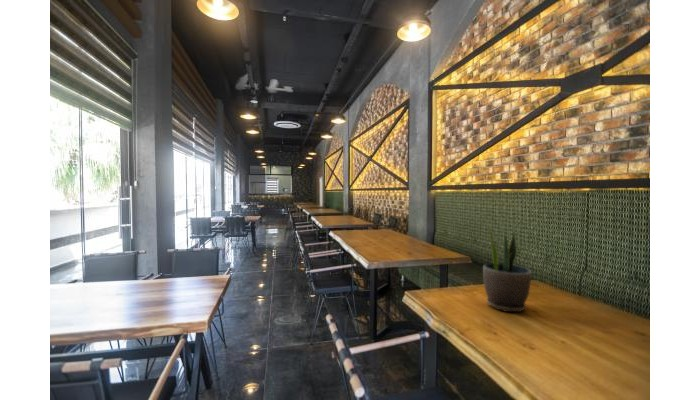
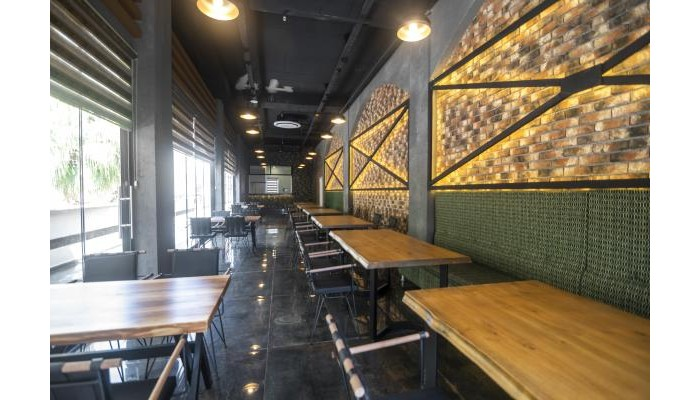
- potted plant [482,225,532,313]
